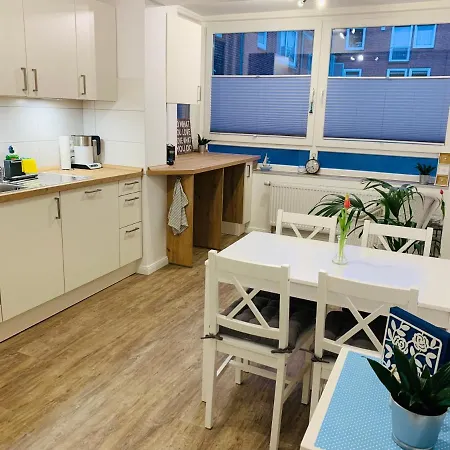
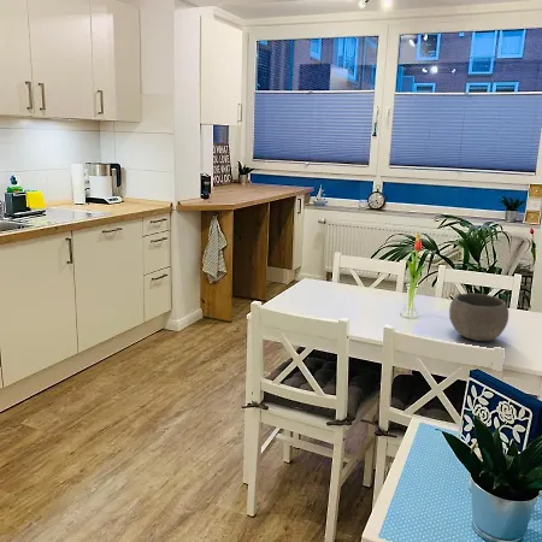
+ bowl [448,293,509,342]
